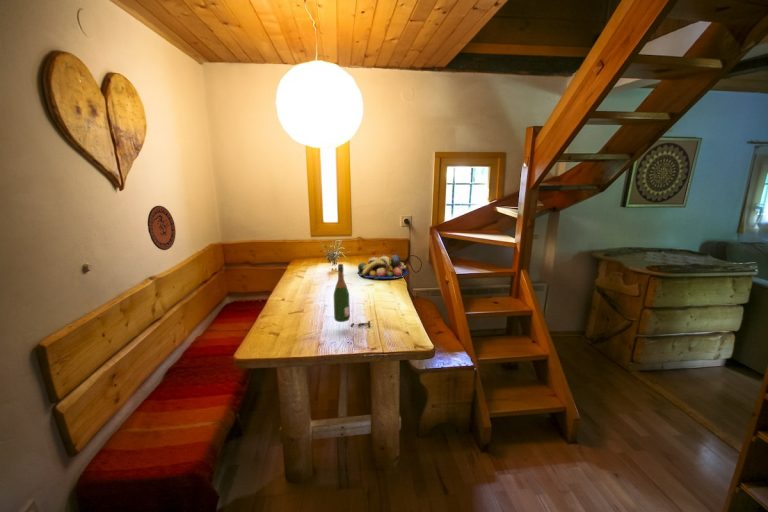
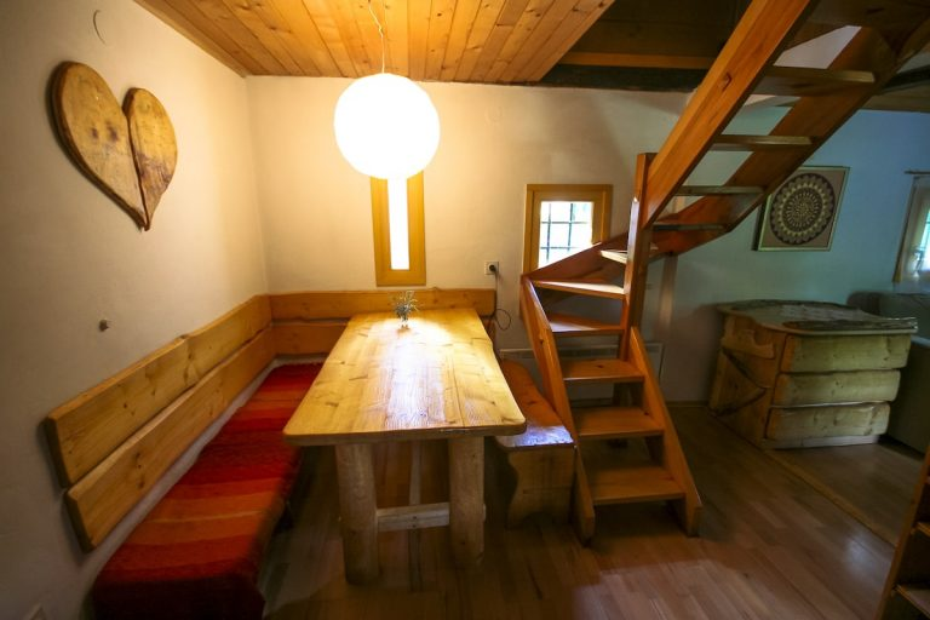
- decorative plate [147,205,177,251]
- fruit bowl [357,254,409,280]
- wine bottle [333,263,371,328]
